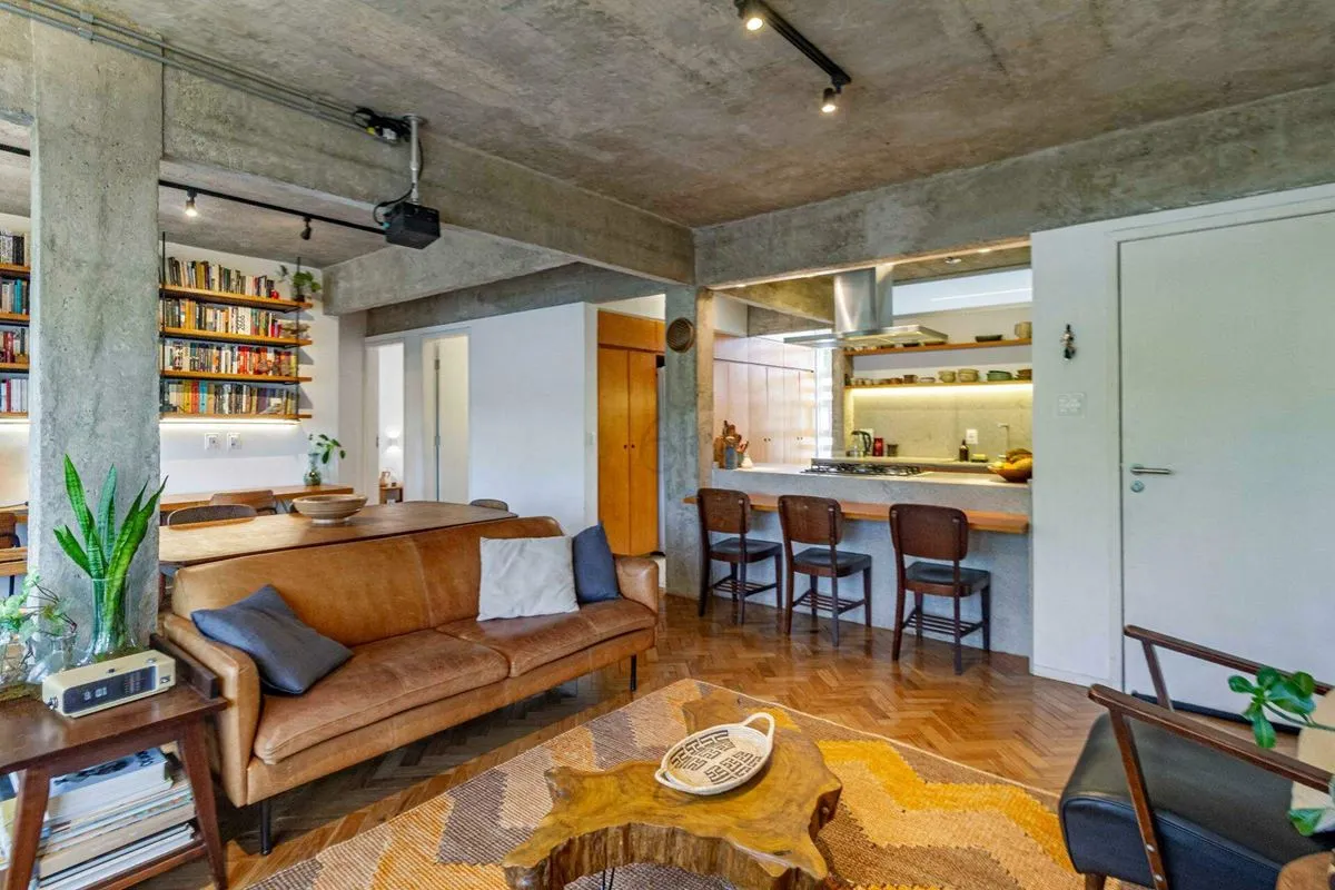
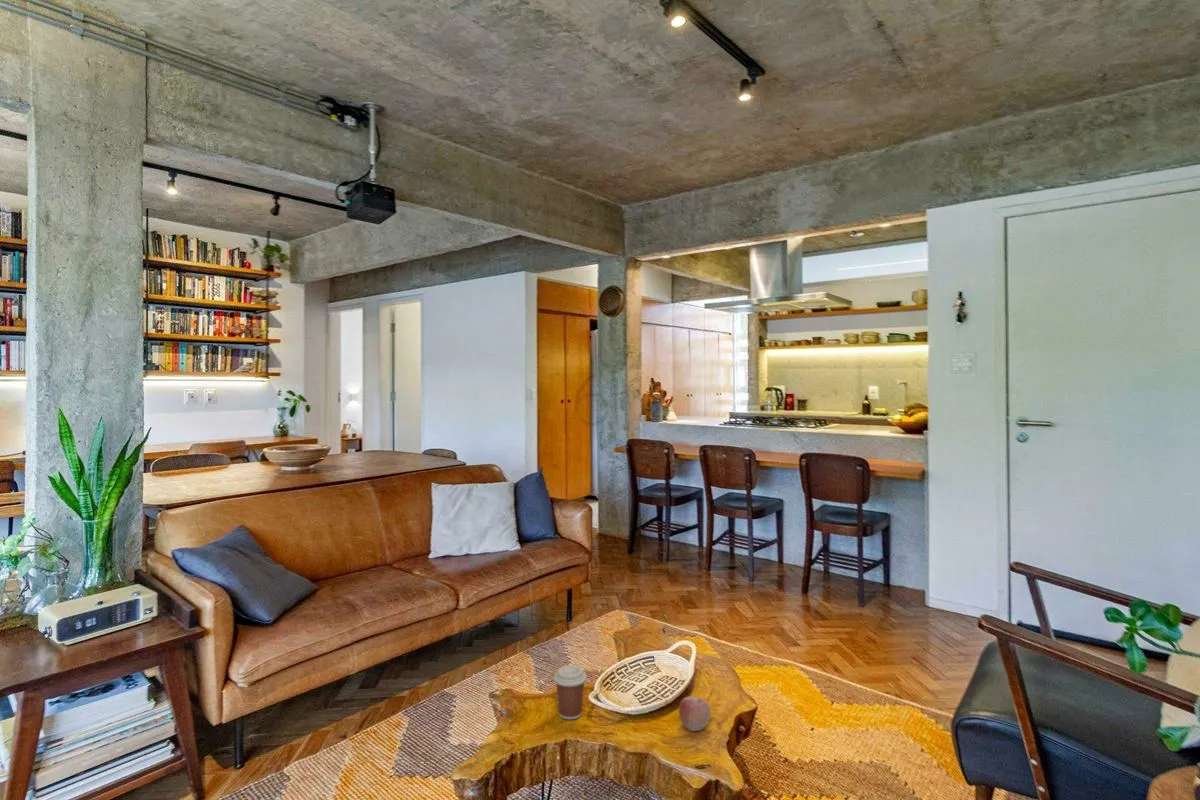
+ apple [678,695,711,732]
+ coffee cup [553,664,588,720]
